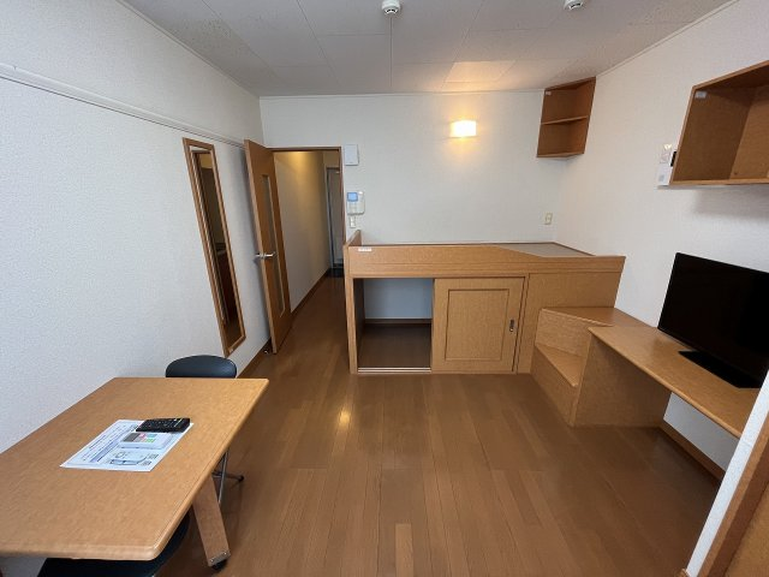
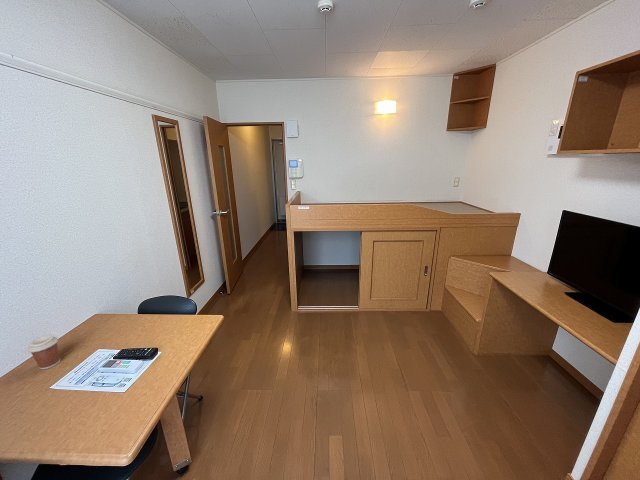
+ coffee cup [26,334,61,370]
